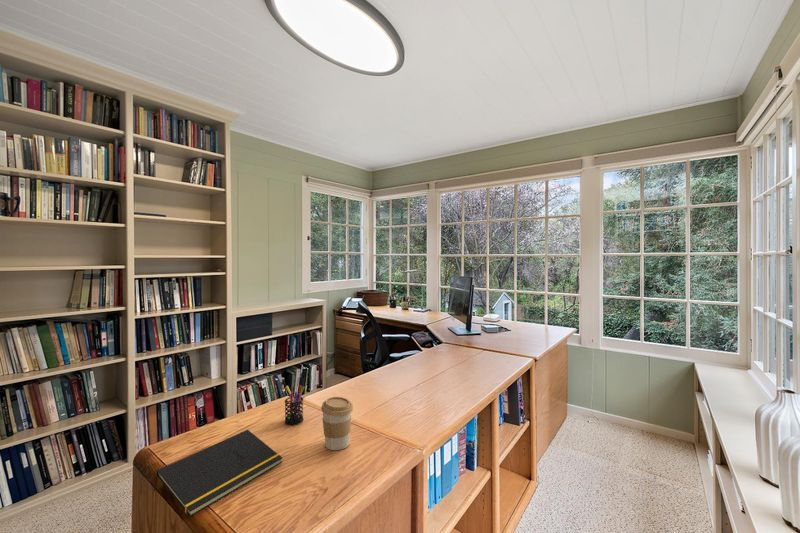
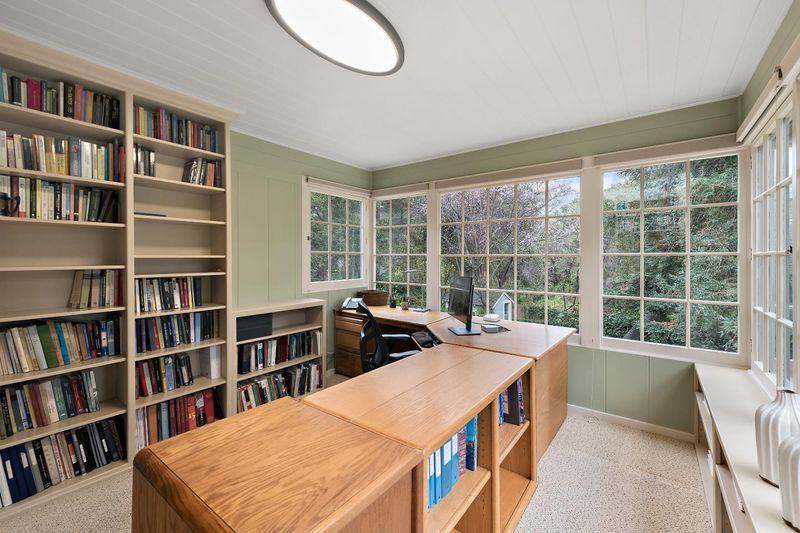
- notepad [153,429,283,518]
- pen holder [284,385,305,426]
- coffee cup [320,396,354,451]
